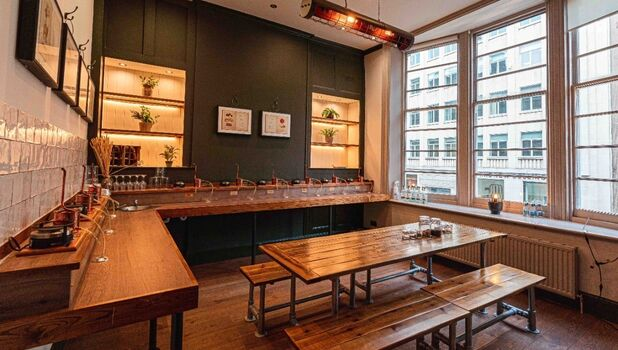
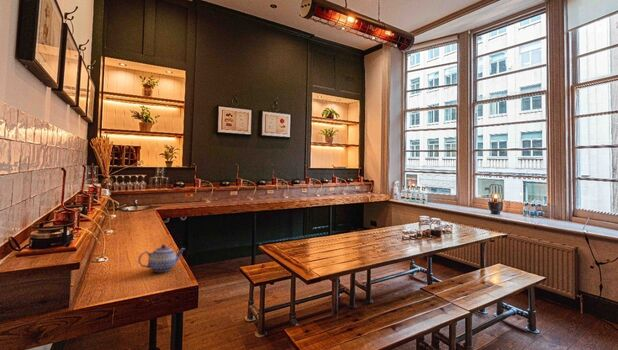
+ teapot [137,244,186,273]
